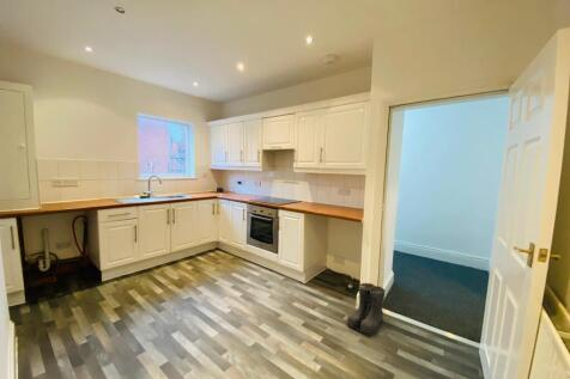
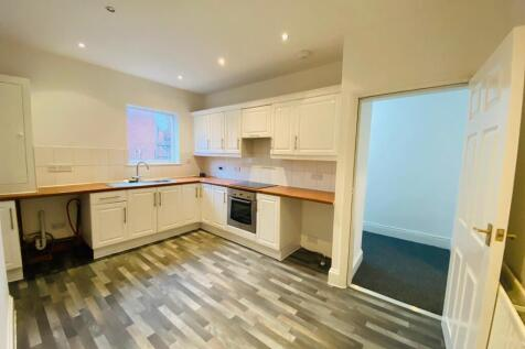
- boots [346,282,387,336]
